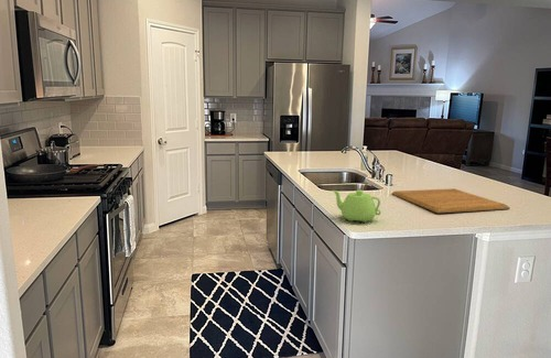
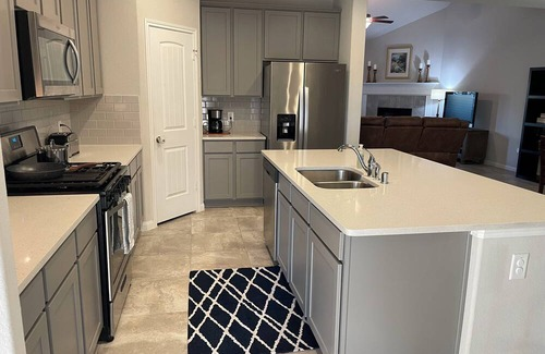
- chopping board [390,187,510,214]
- teapot [332,189,382,224]
